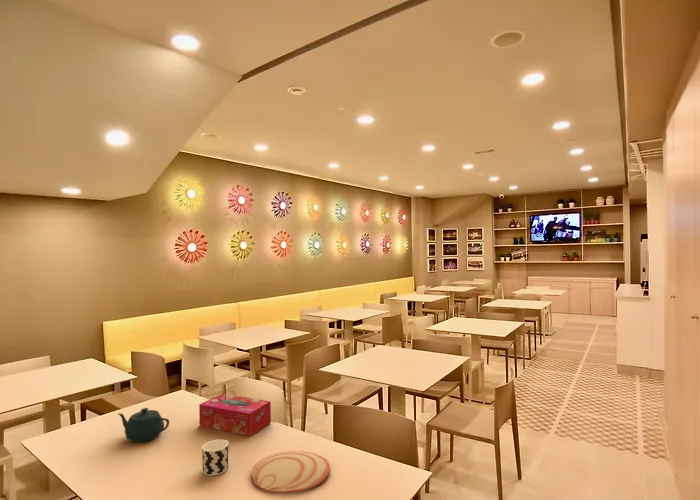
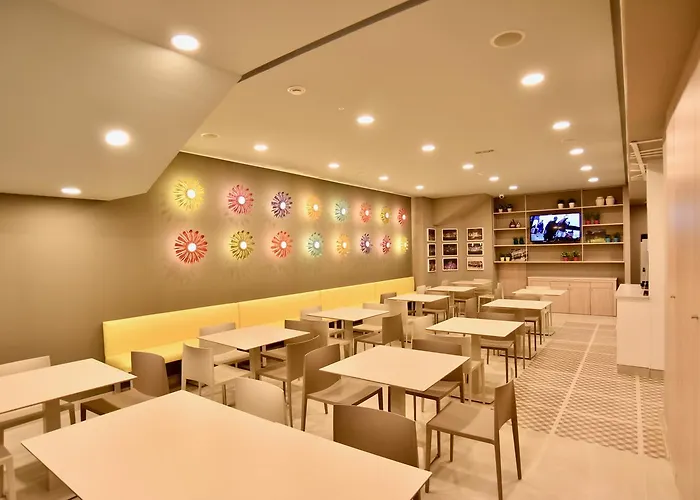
- plate [251,450,331,494]
- cup [201,439,231,477]
- teapot [117,407,170,443]
- tissue box [198,393,272,437]
